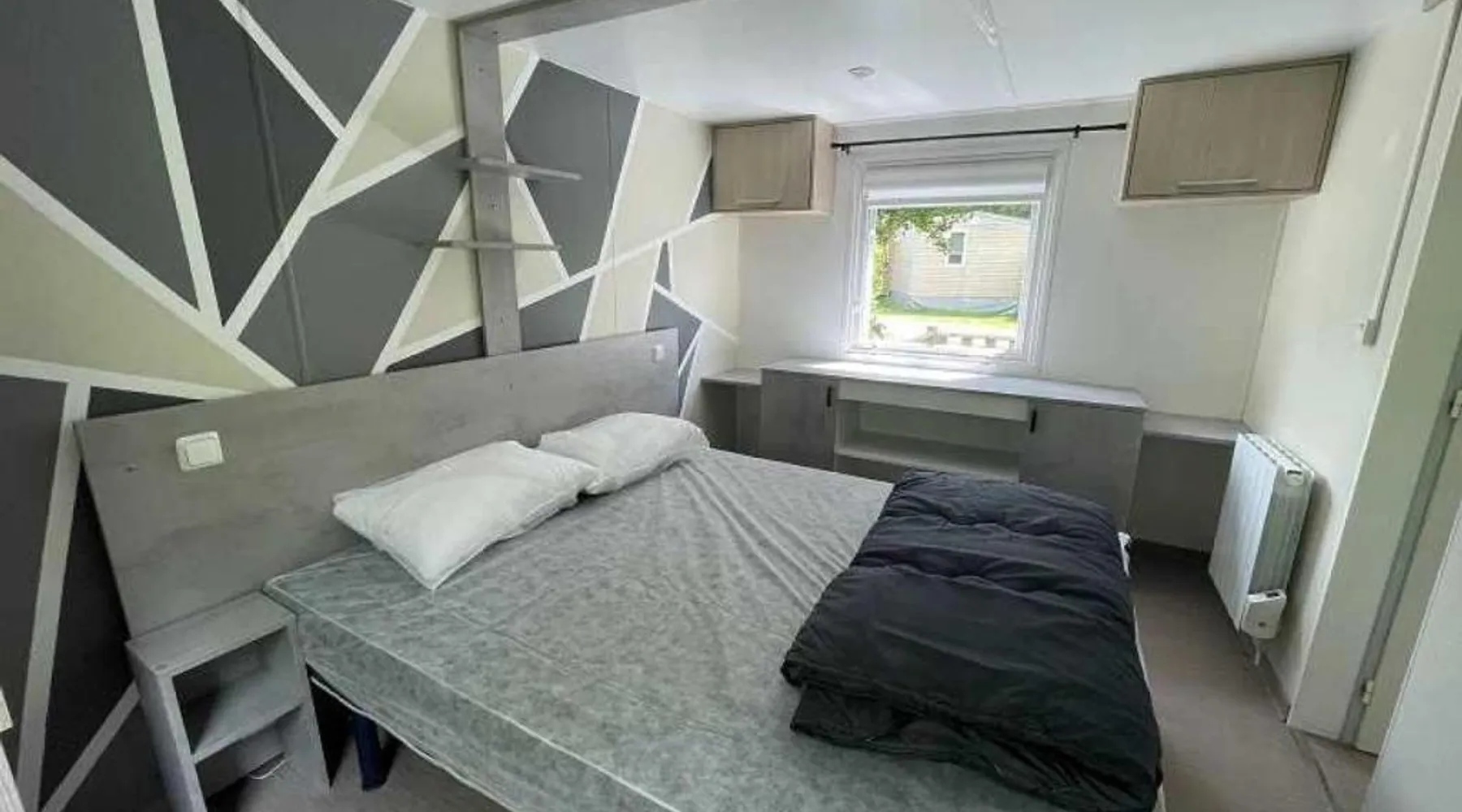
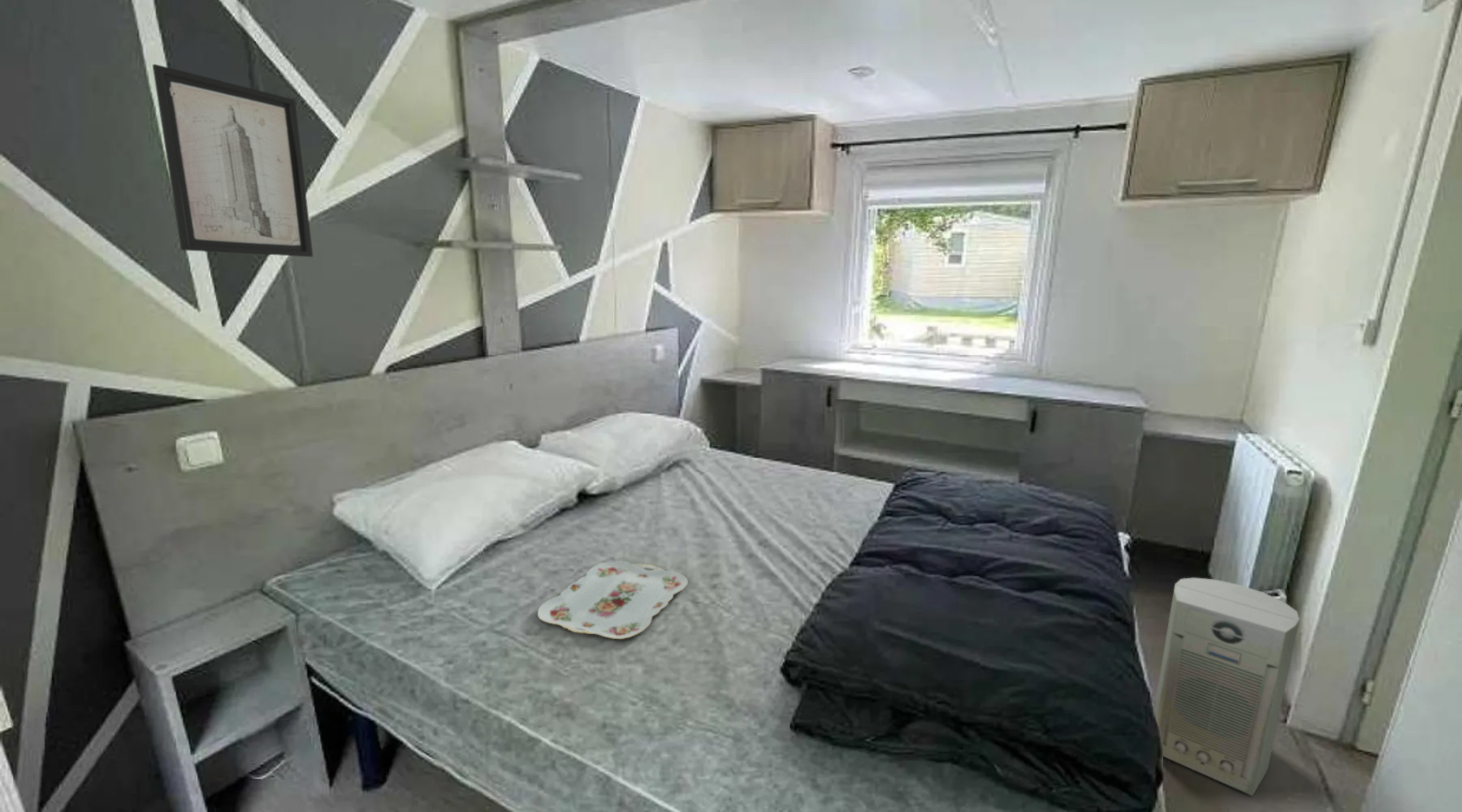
+ fan [1153,577,1300,797]
+ serving tray [537,560,689,640]
+ wall art [152,63,314,257]
